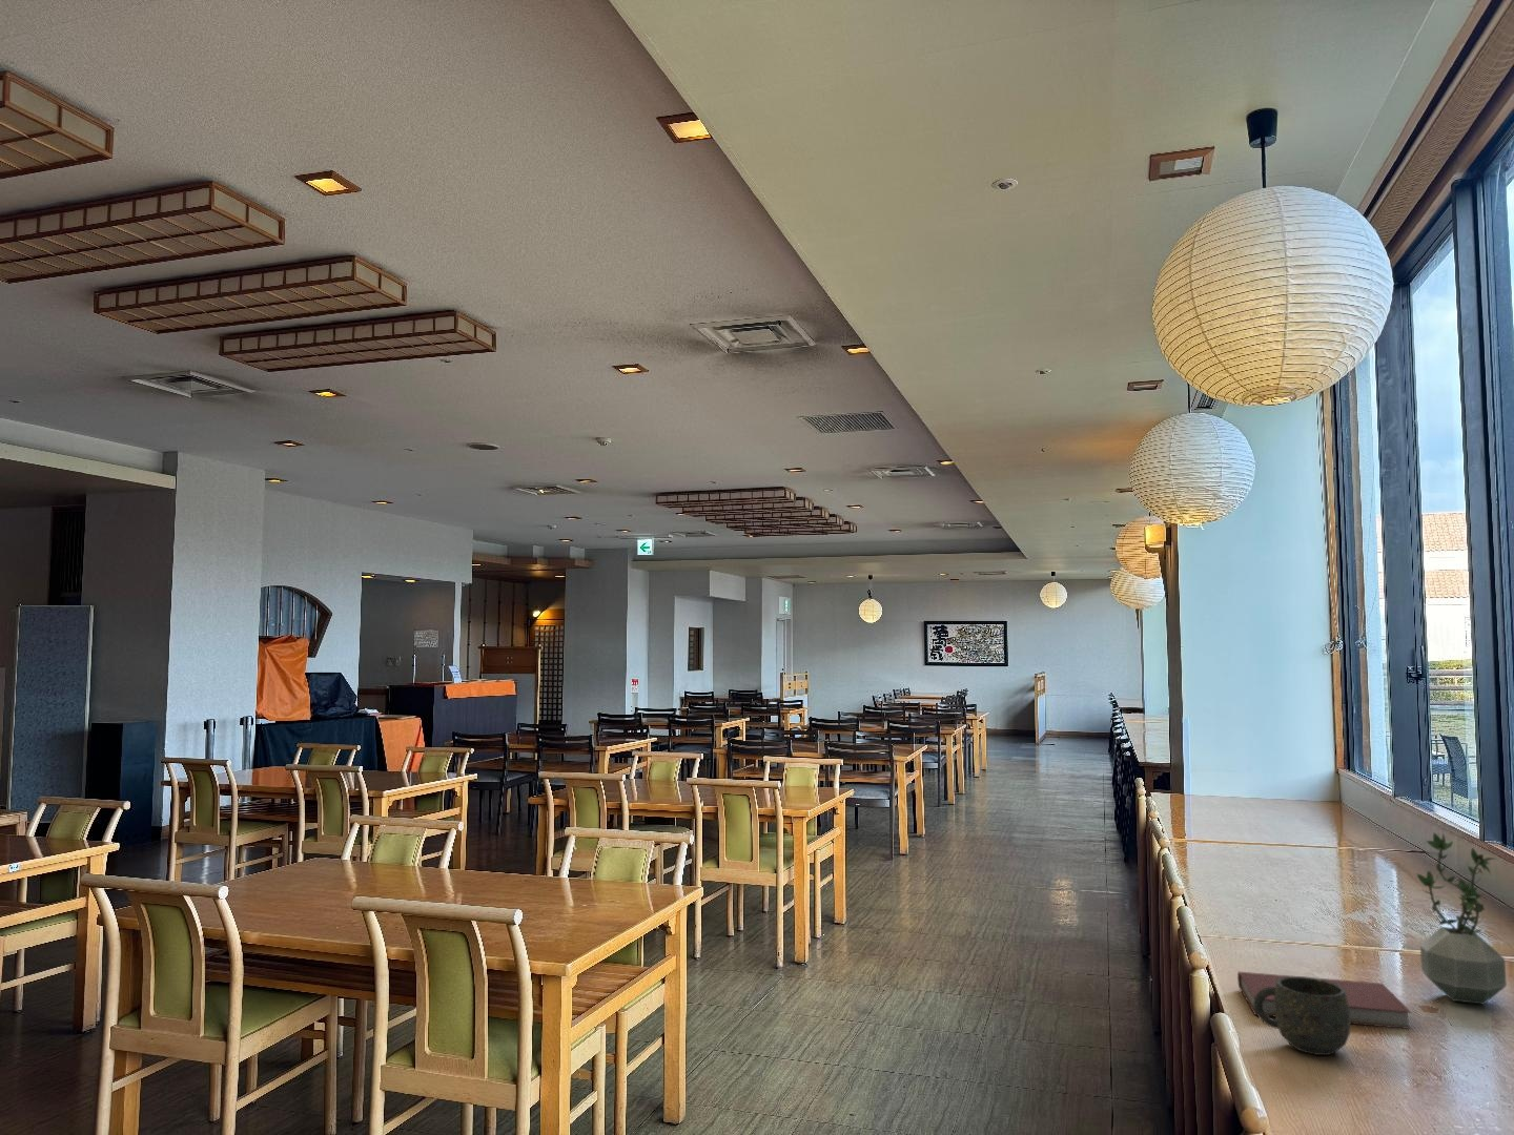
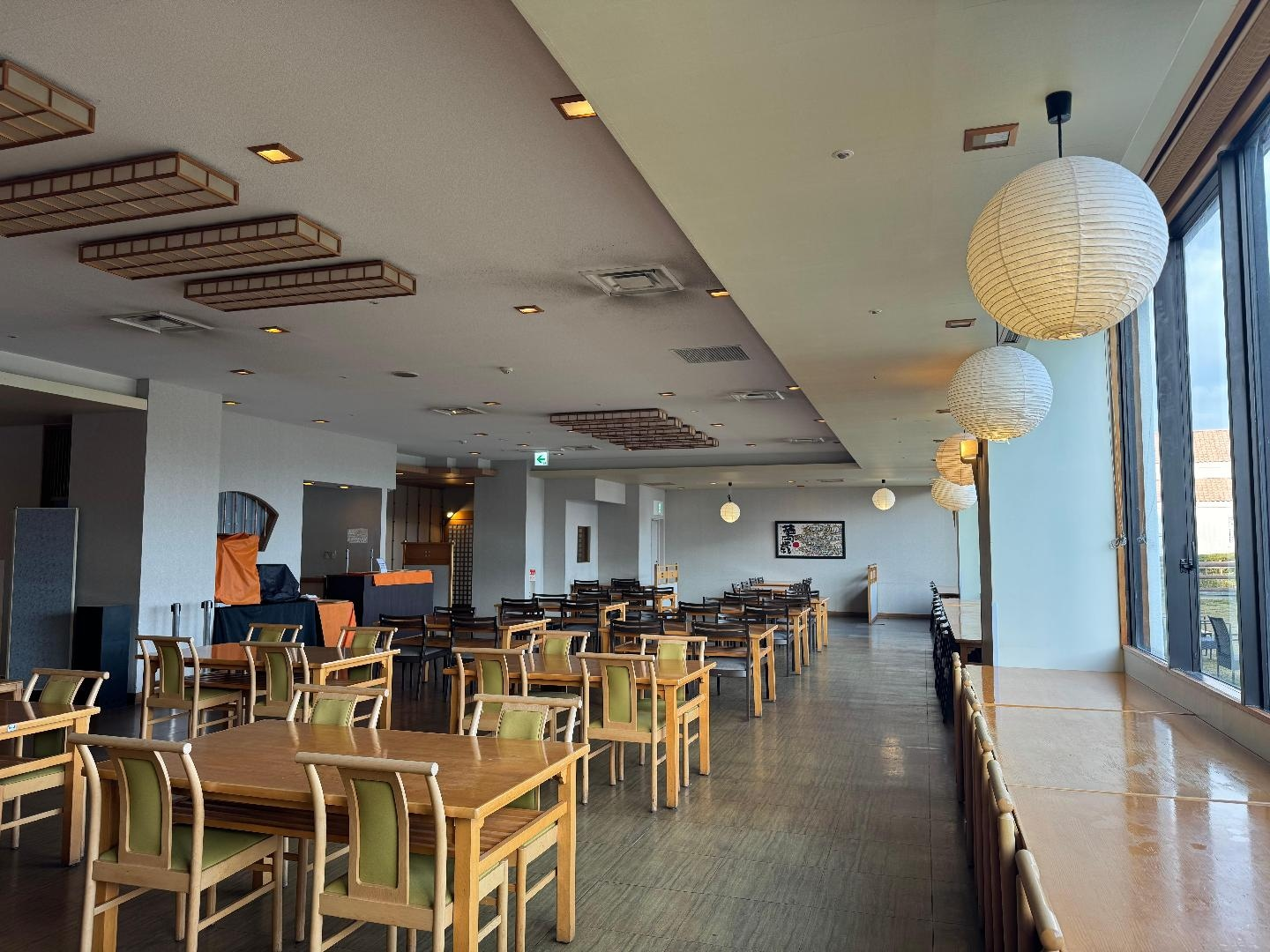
- potted plant [1415,832,1508,1006]
- book [1236,970,1413,1030]
- mug [1253,975,1351,1056]
